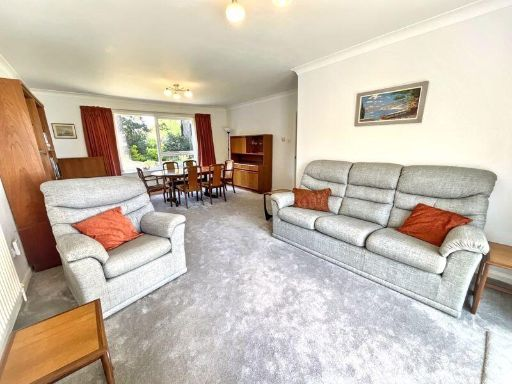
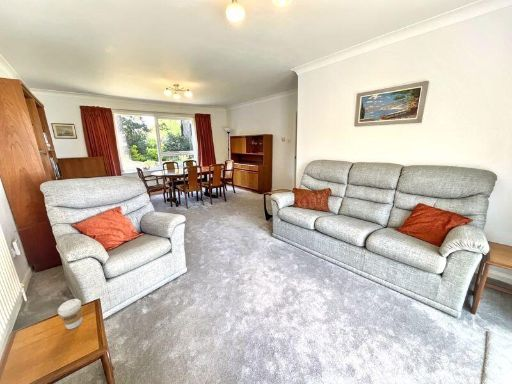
+ coffee cup [57,298,83,330]
